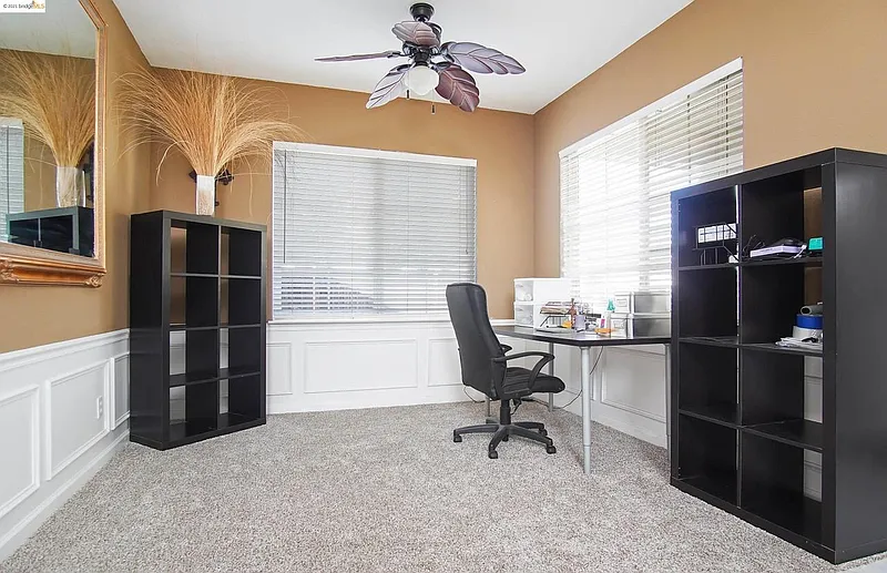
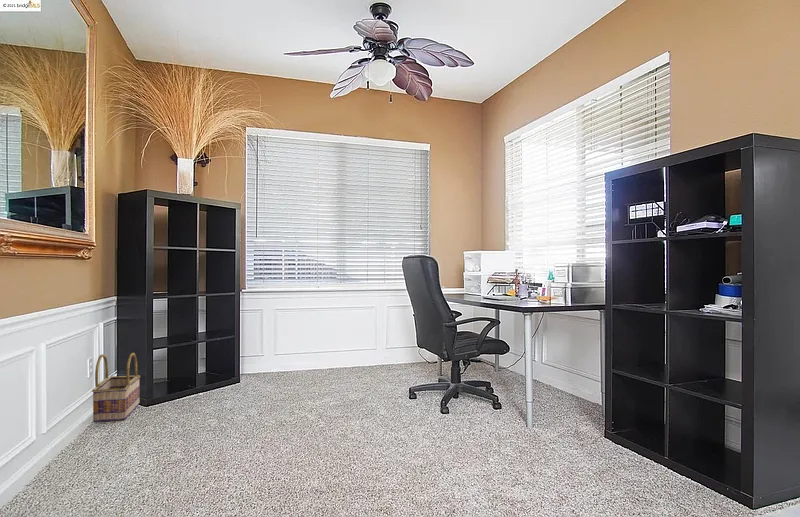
+ basket [91,352,141,423]
